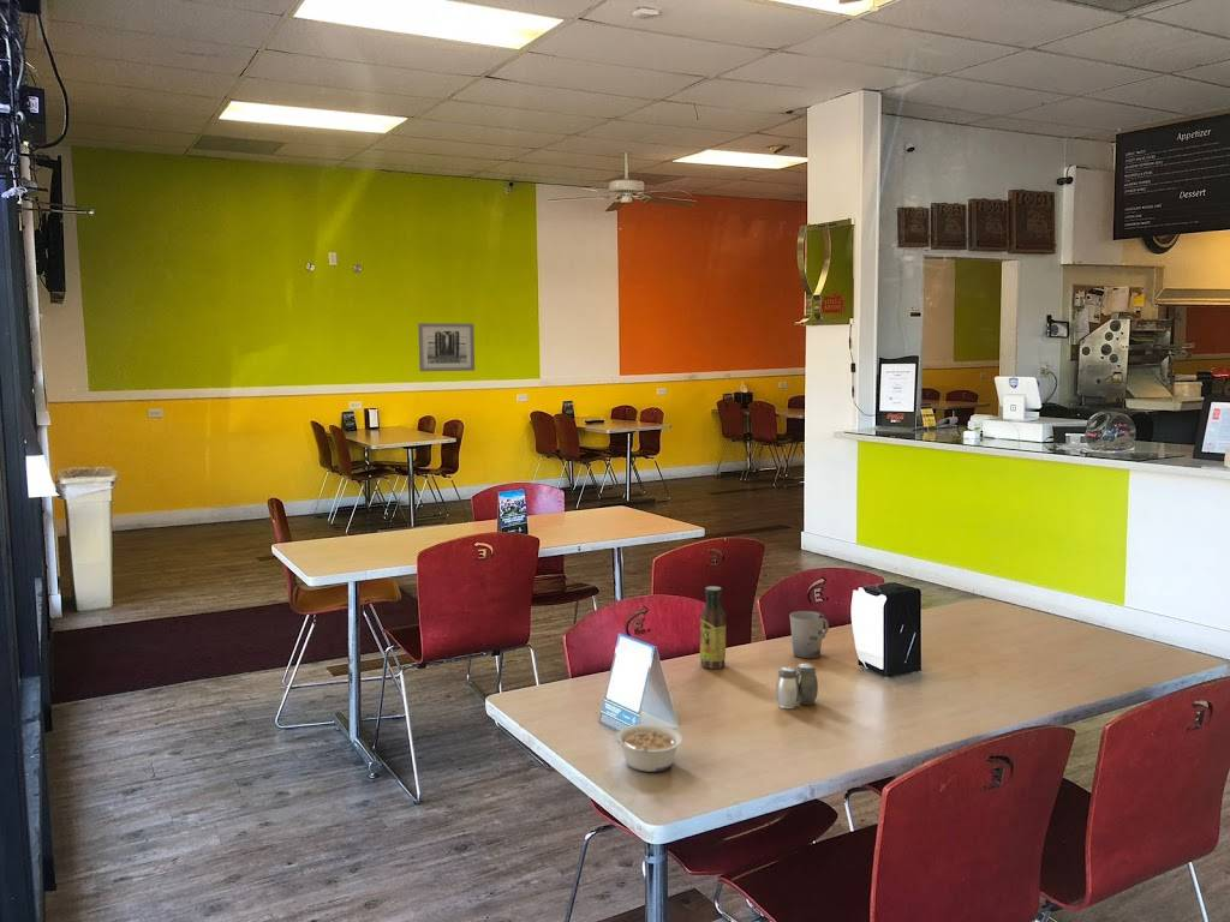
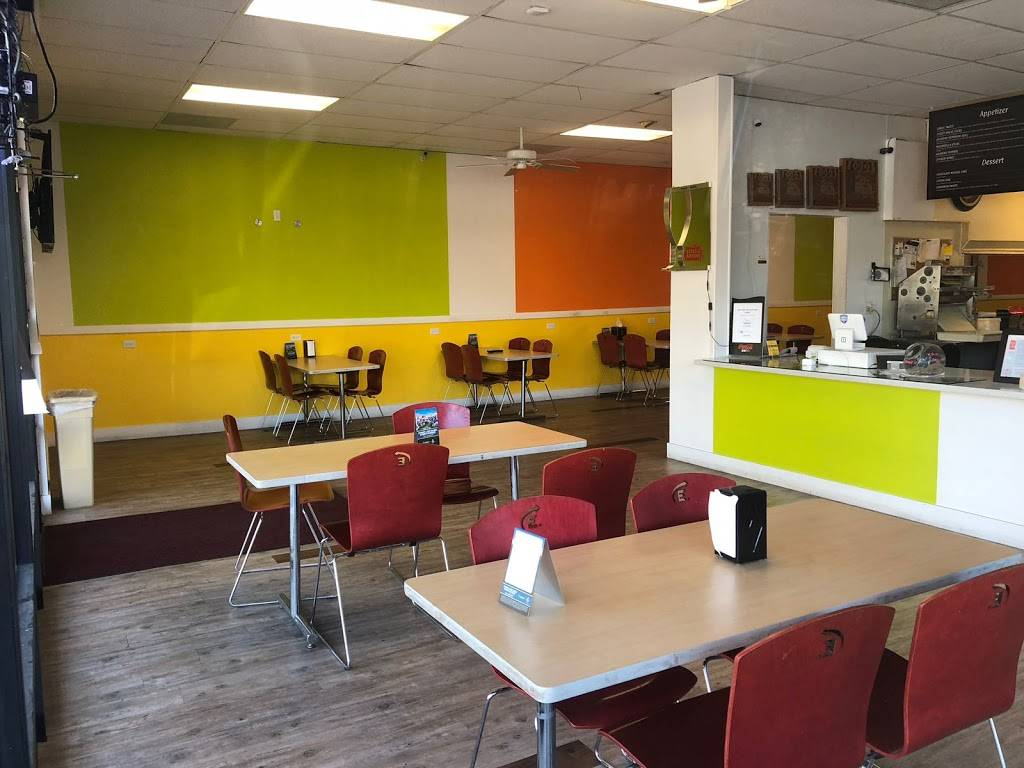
- salt and pepper shaker [775,663,819,710]
- cup [789,610,830,659]
- legume [614,724,683,773]
- wall art [417,322,476,372]
- sauce bottle [699,585,727,670]
